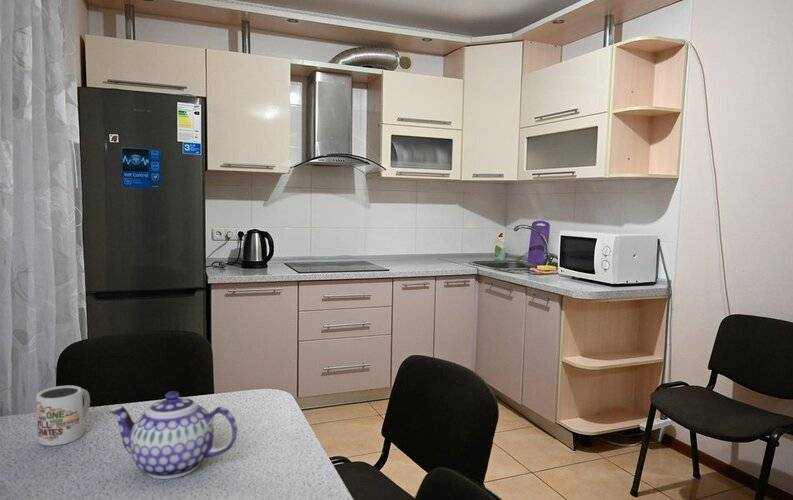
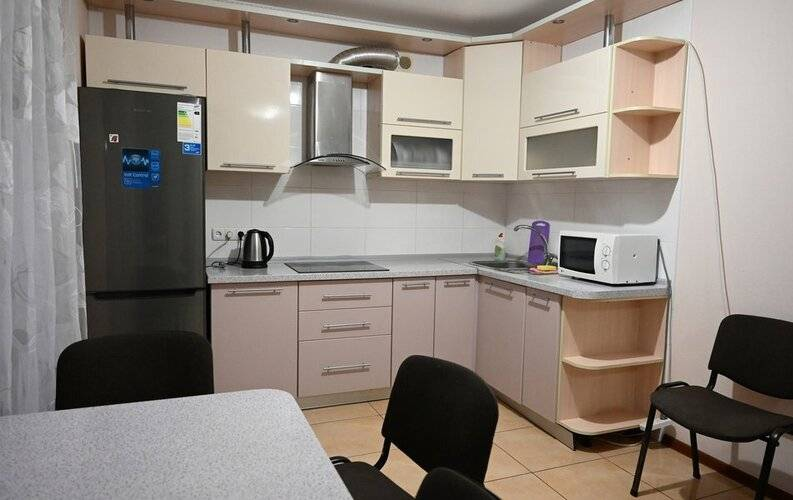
- mug [35,385,91,447]
- teapot [107,390,239,480]
